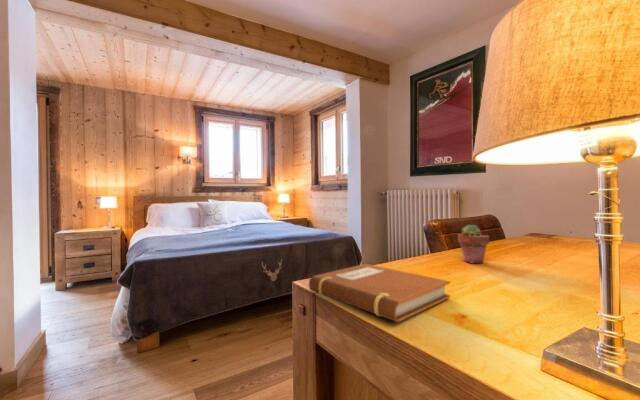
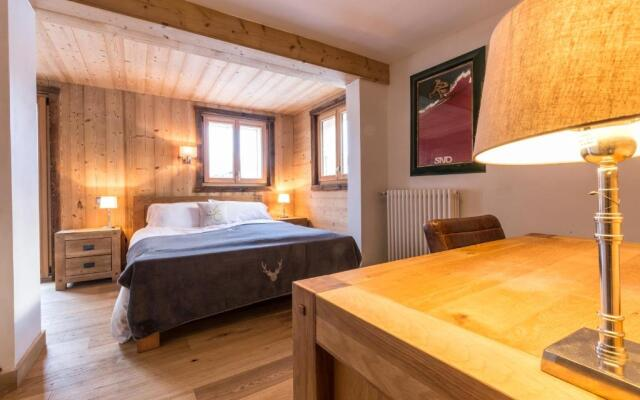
- notebook [308,263,451,323]
- potted succulent [457,224,490,264]
